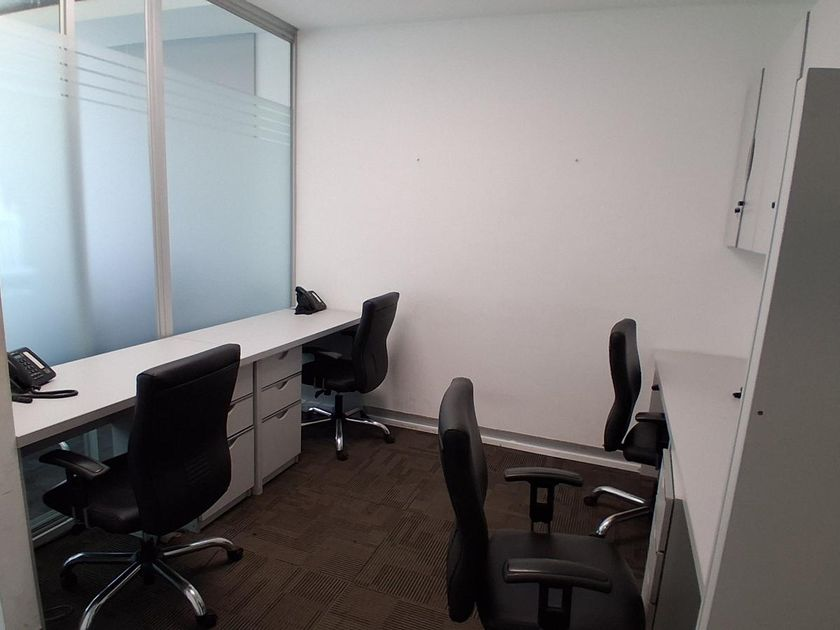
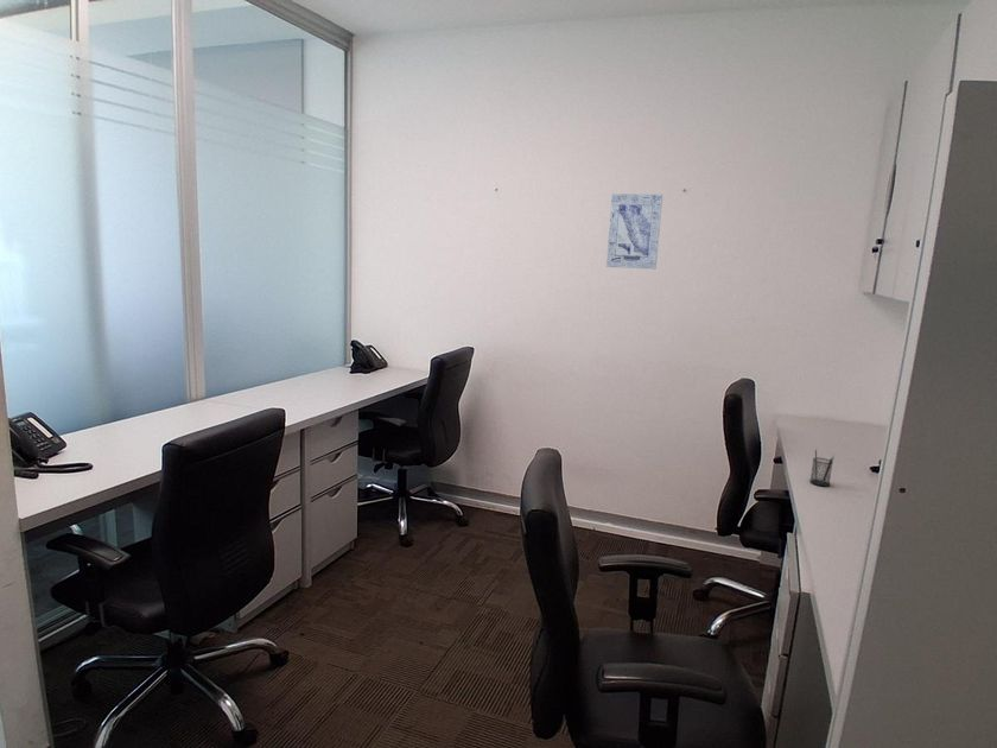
+ wall art [605,192,663,271]
+ pencil holder [808,446,836,487]
